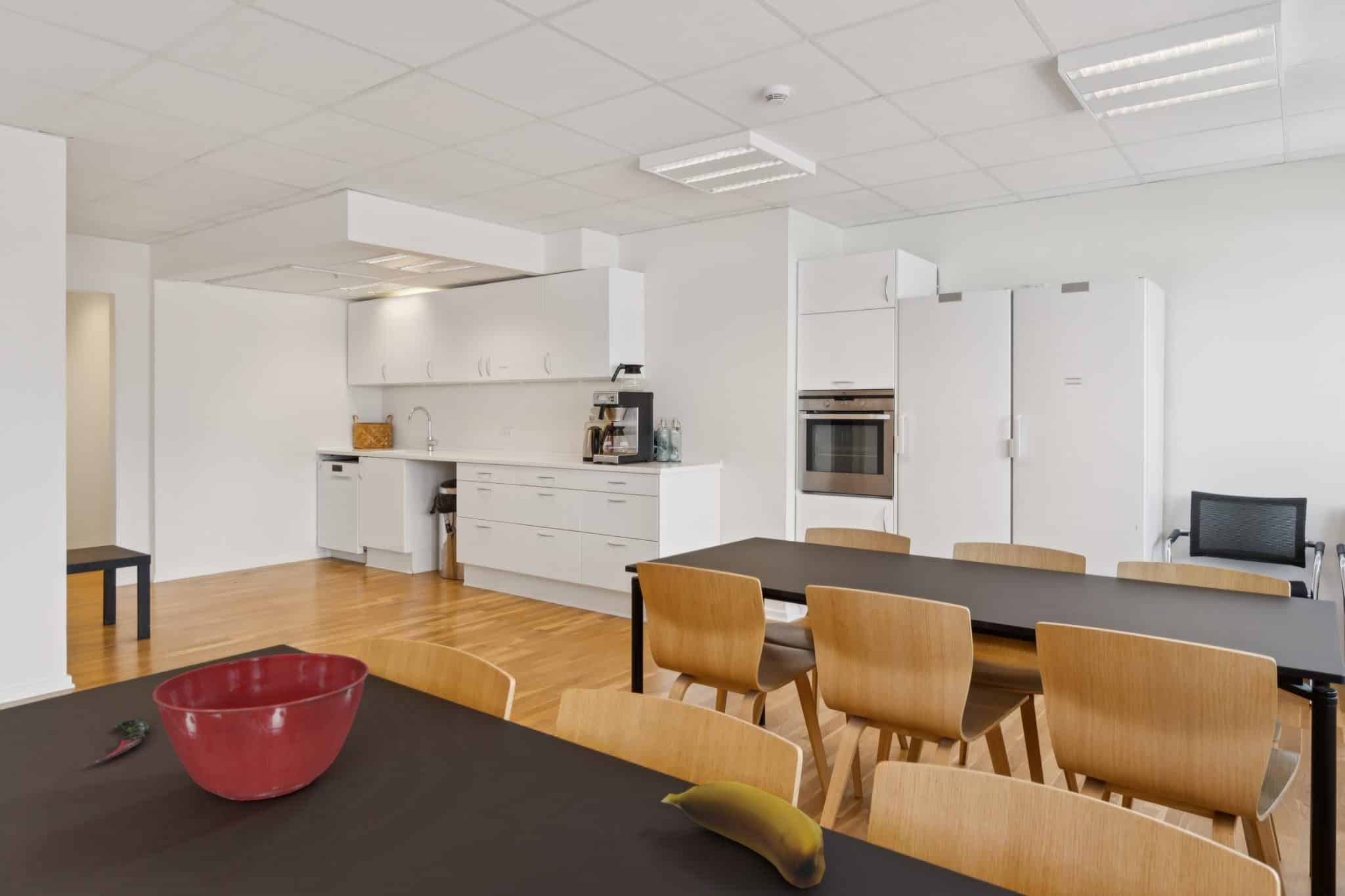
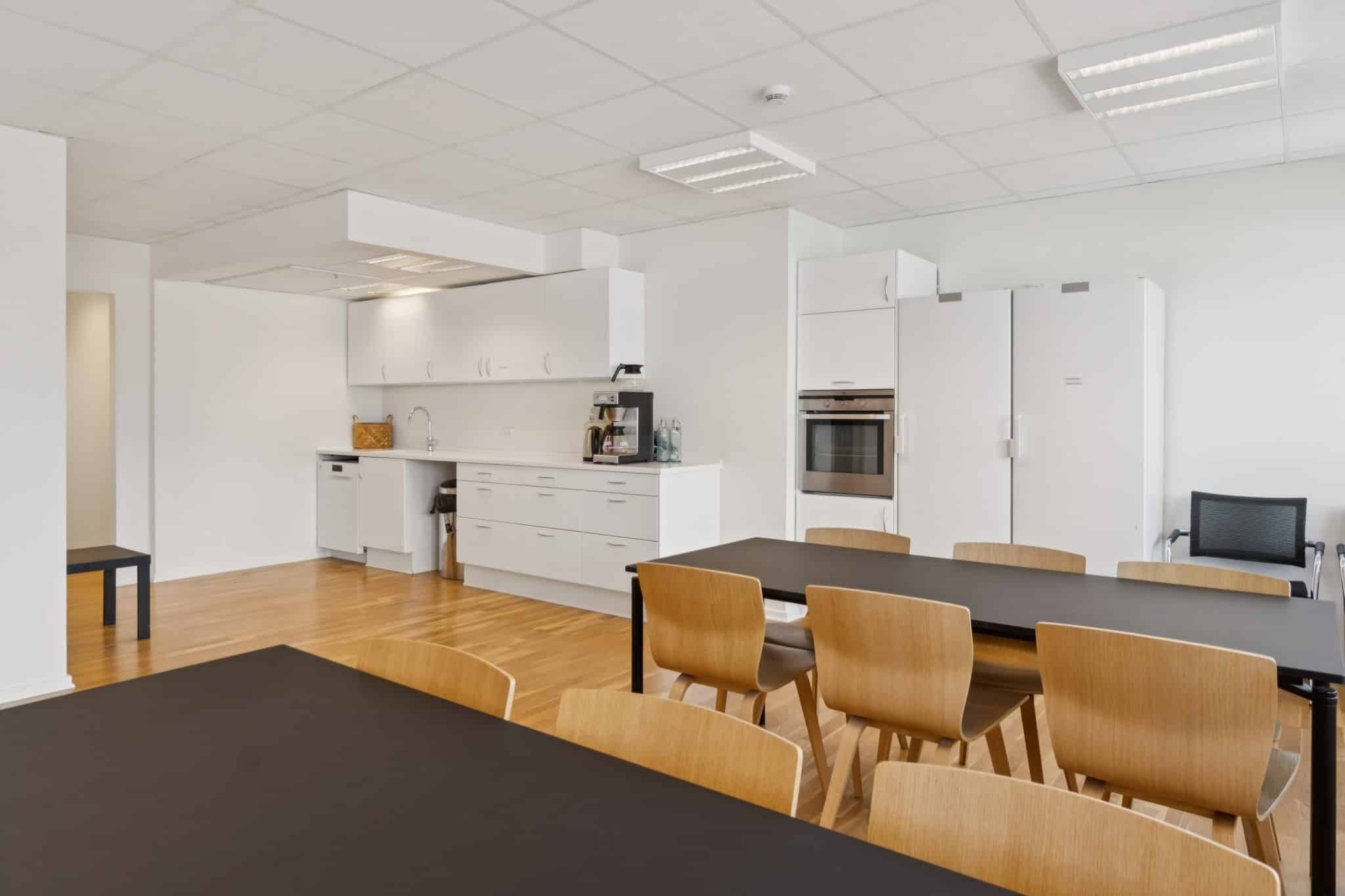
- banana [660,780,826,889]
- mixing bowl [152,652,370,801]
- pen [80,718,150,768]
